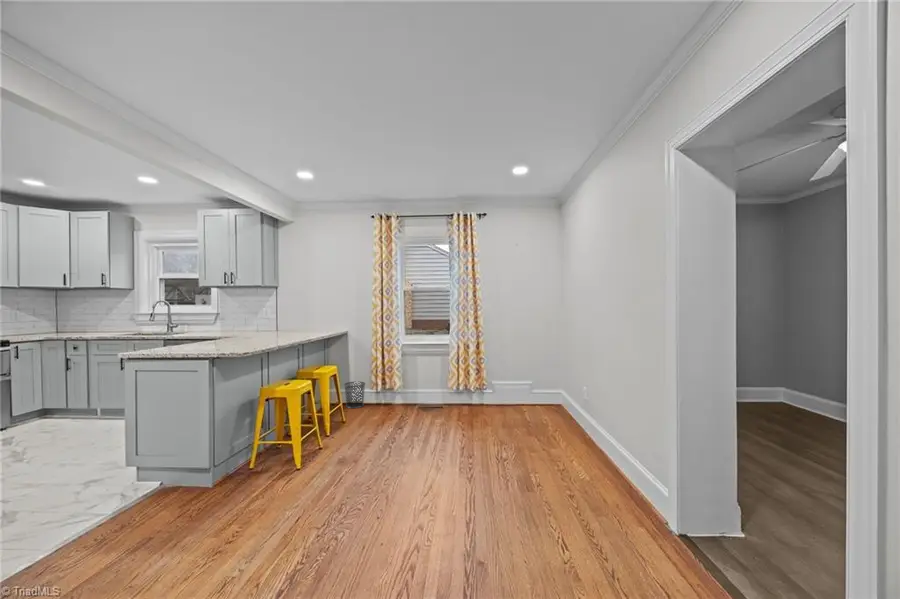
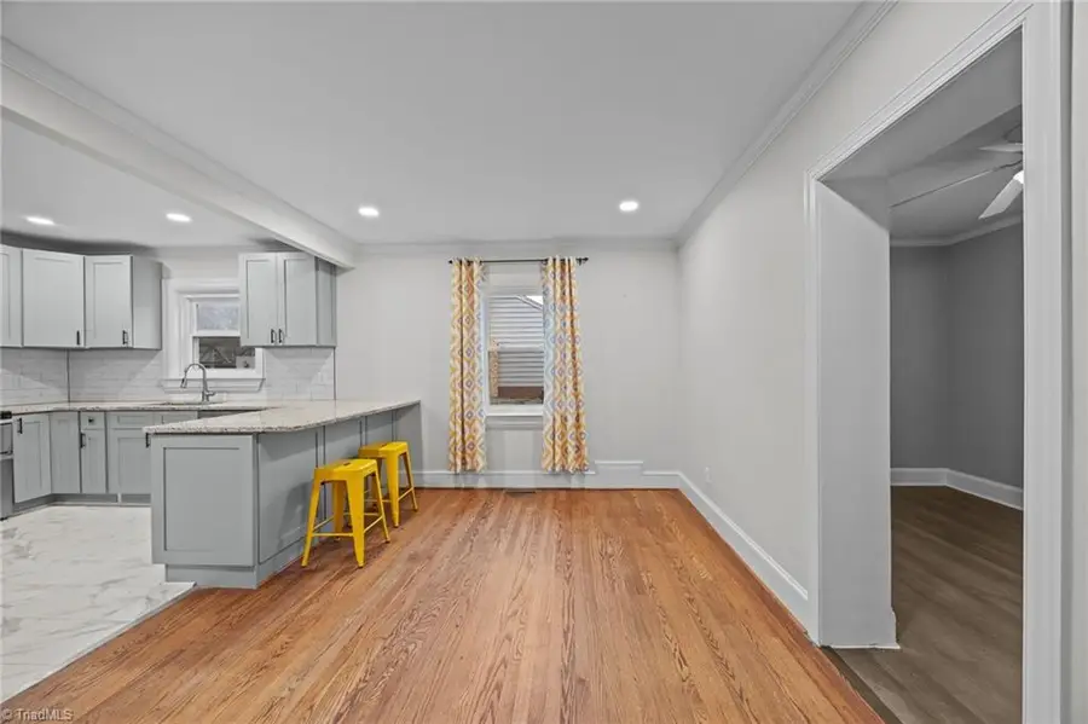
- waste bin [343,381,366,409]
